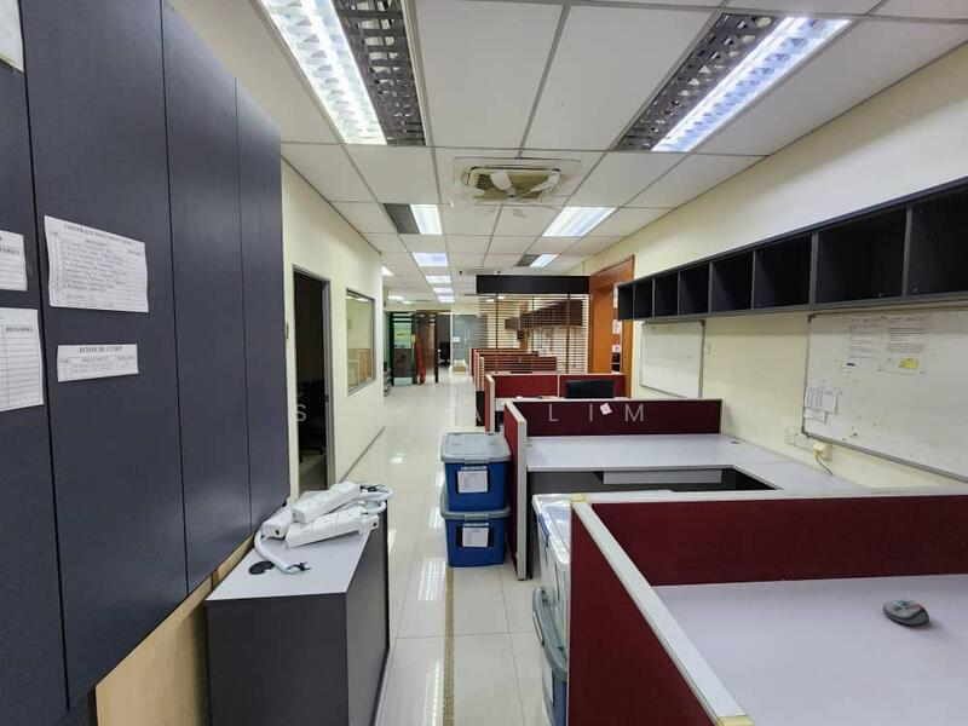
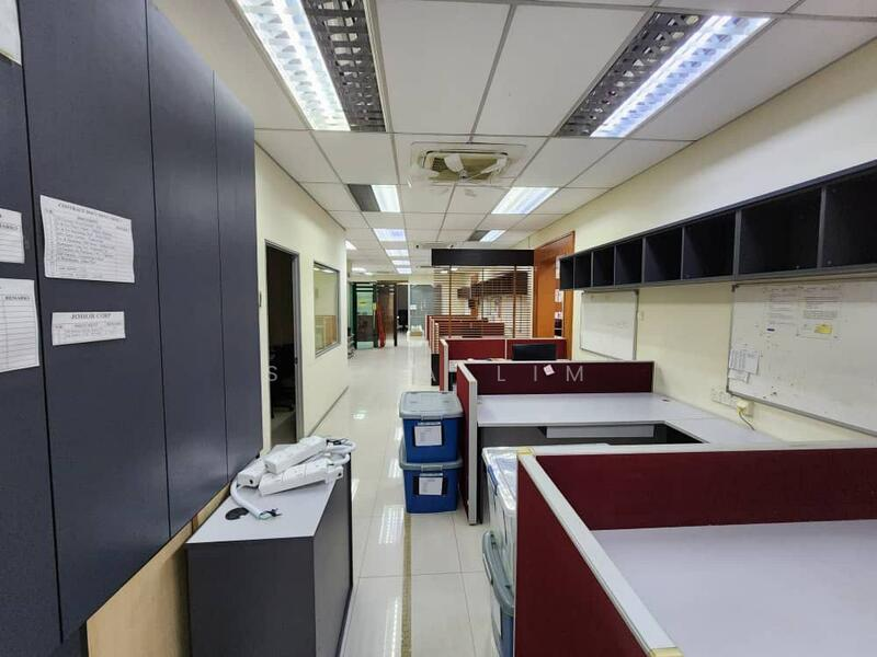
- computer mouse [882,598,930,627]
